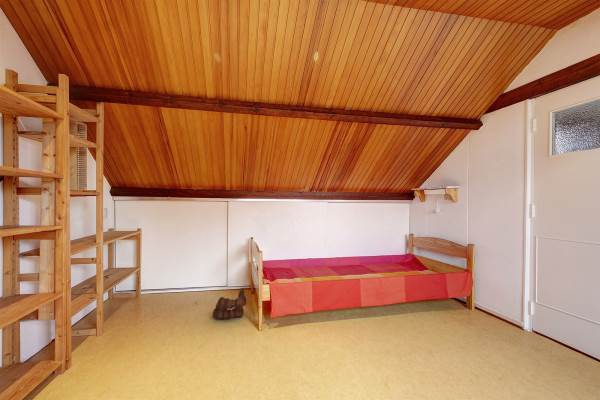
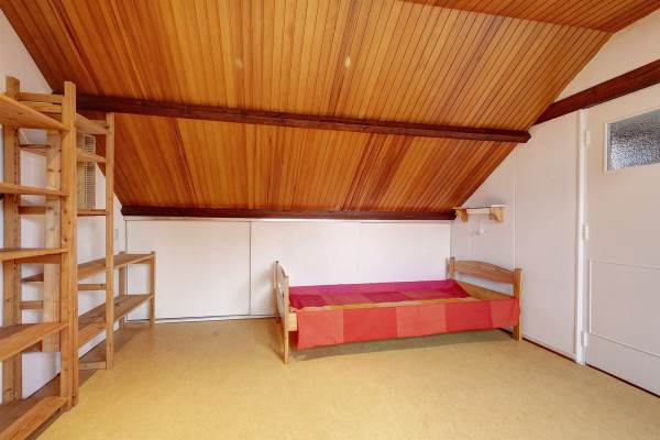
- boots [212,287,247,321]
